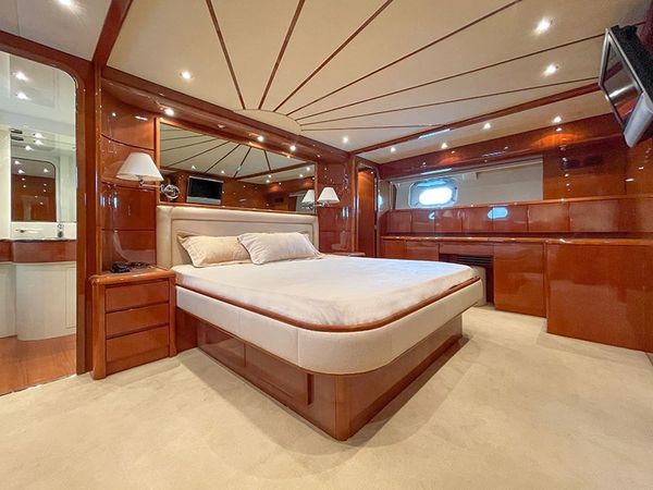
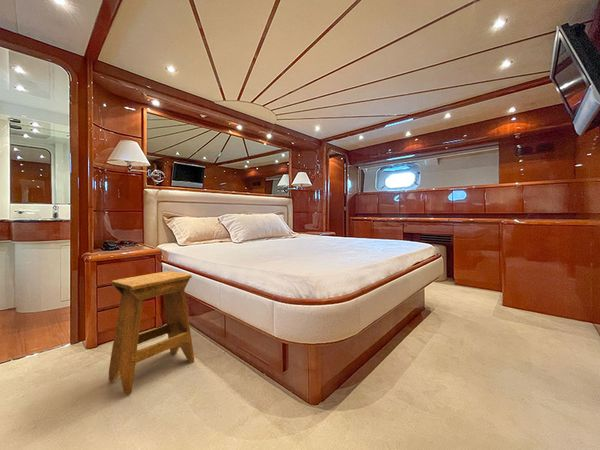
+ stool [108,270,195,396]
